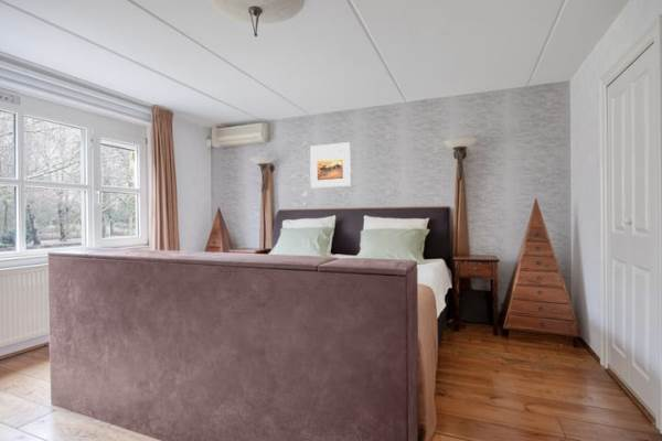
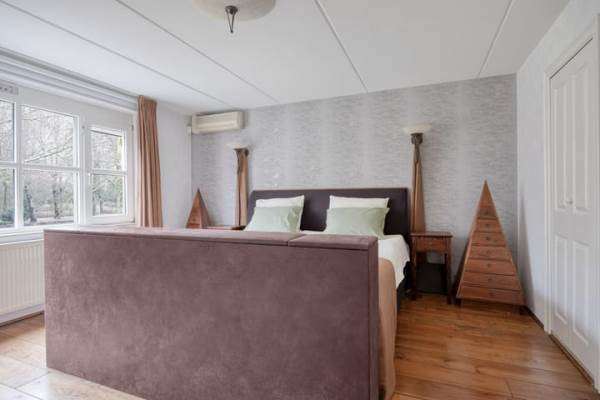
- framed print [309,141,352,189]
